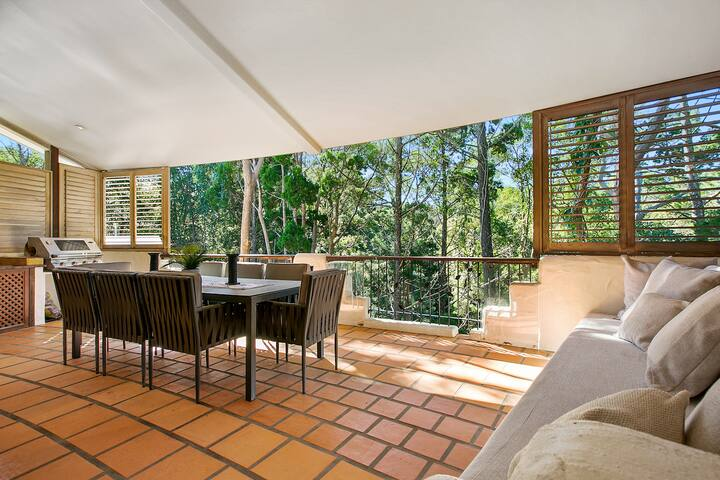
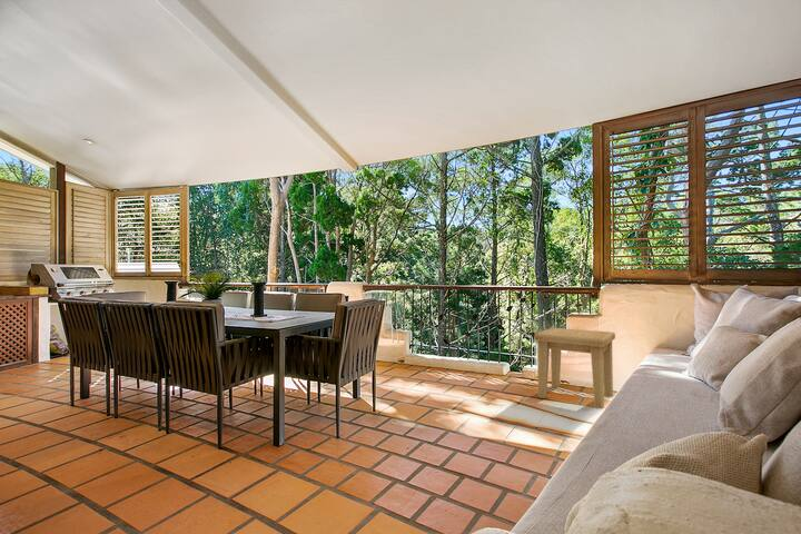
+ side table [533,327,616,409]
